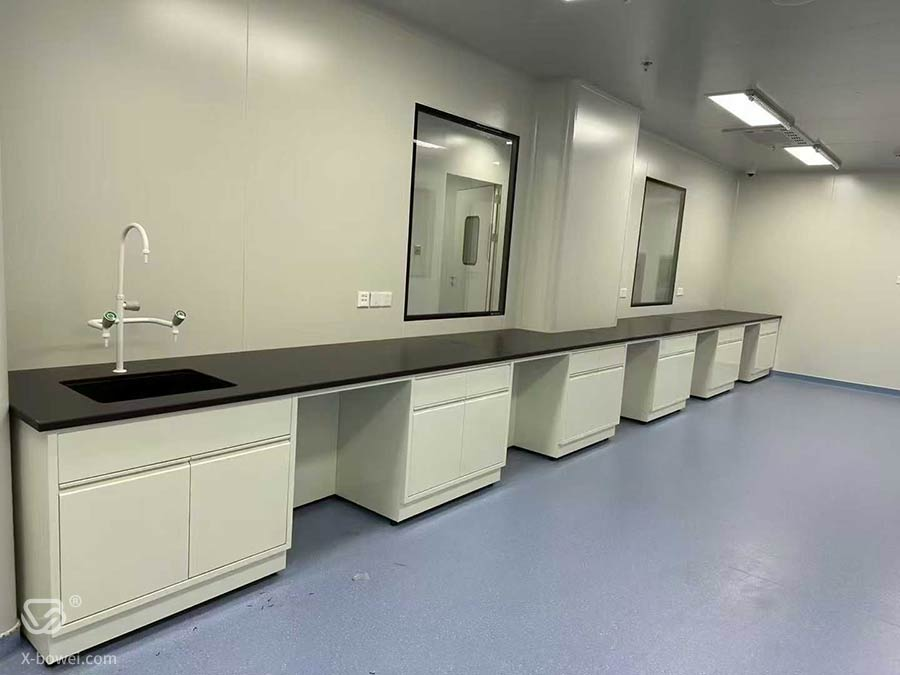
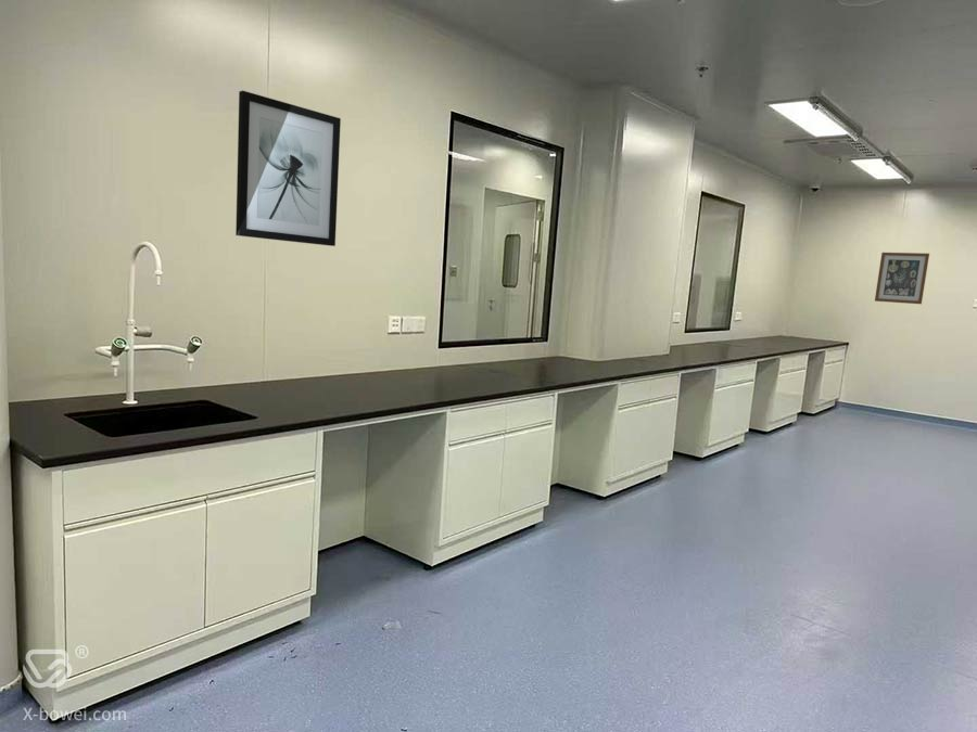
+ wall art [234,90,342,247]
+ wall art [874,252,930,305]
